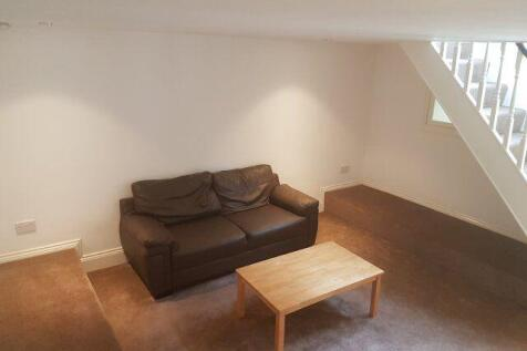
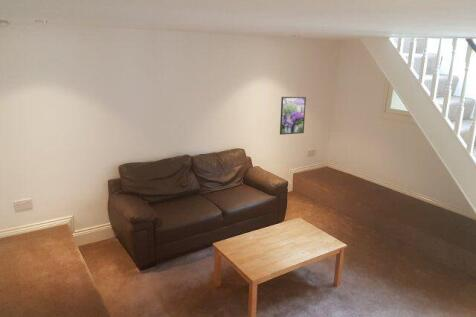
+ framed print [279,96,307,136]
